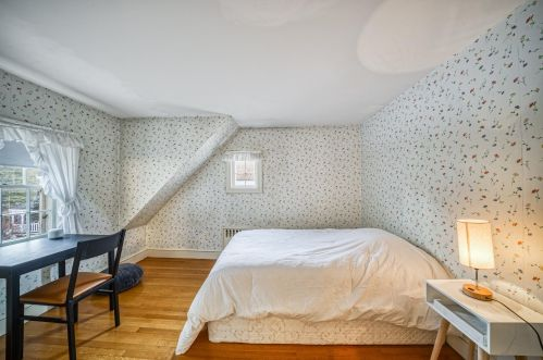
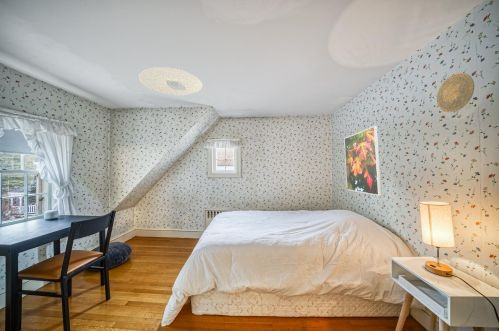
+ ceiling light [138,66,204,96]
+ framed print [343,125,382,196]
+ decorative plate [436,72,475,113]
